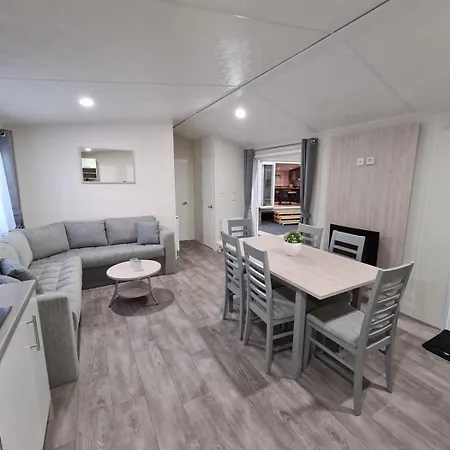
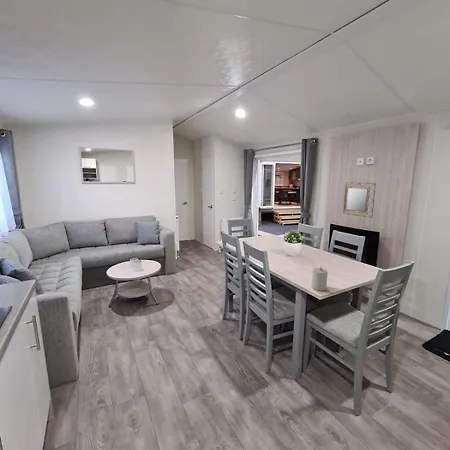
+ home mirror [342,181,377,219]
+ candle [310,266,329,292]
